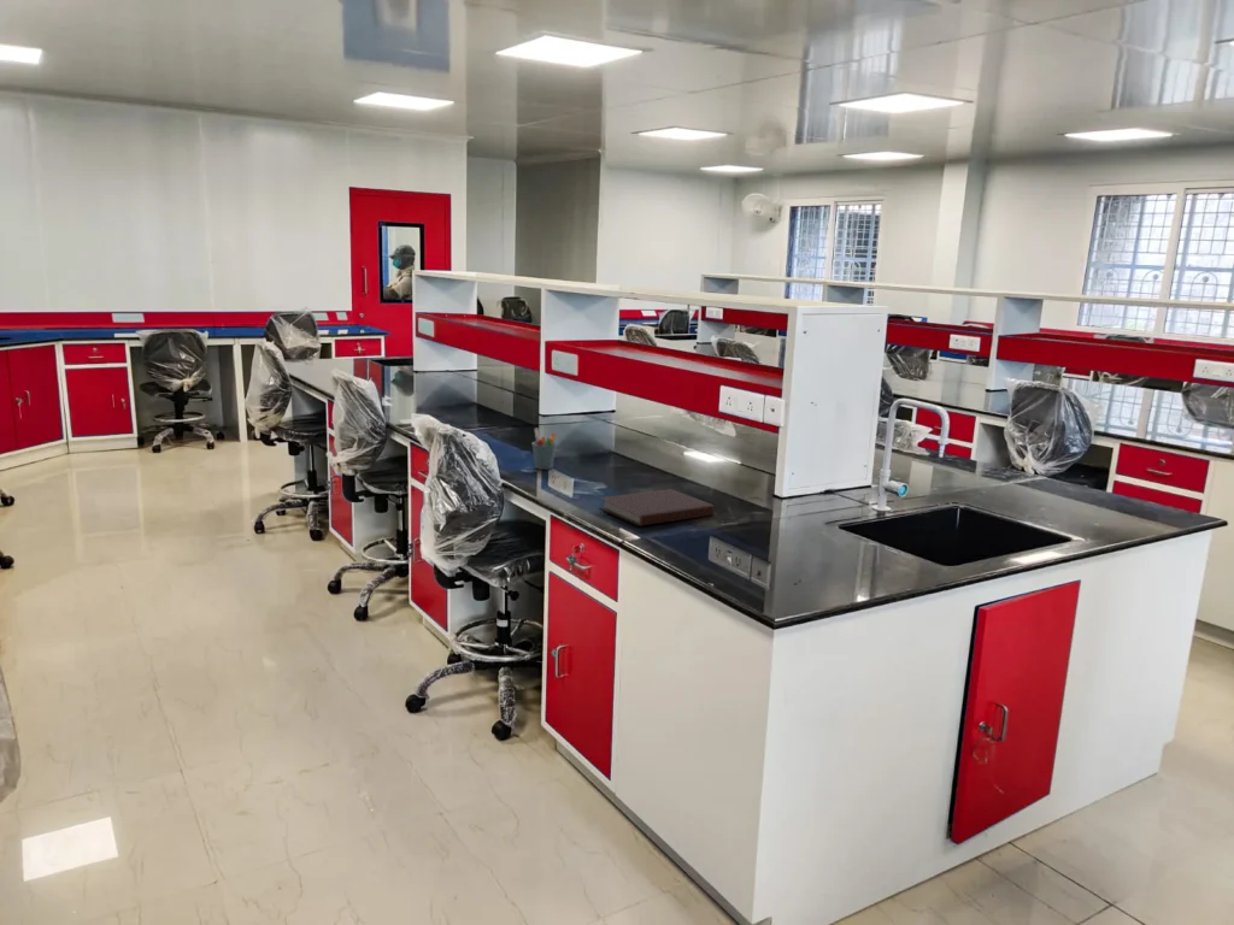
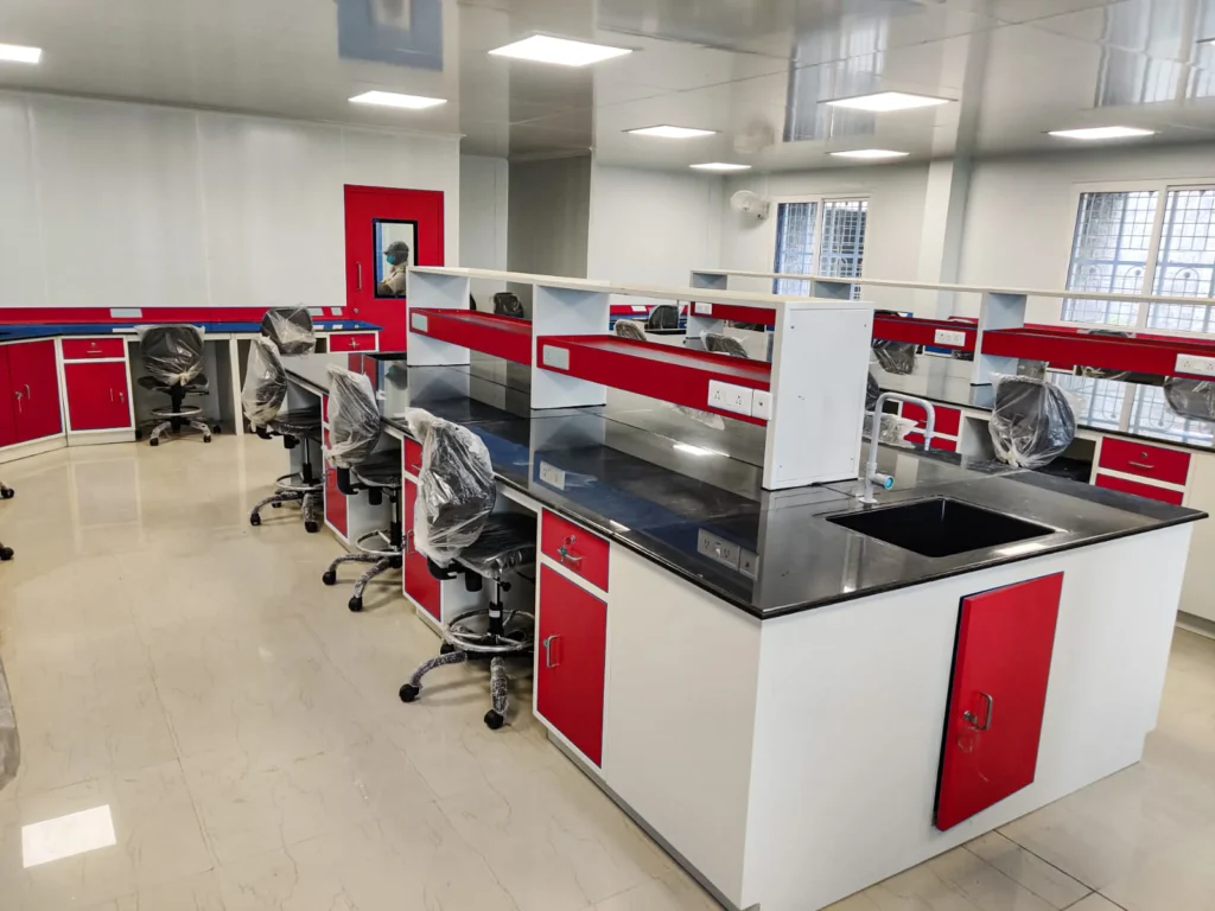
- pen holder [531,428,558,471]
- notebook [598,488,716,528]
